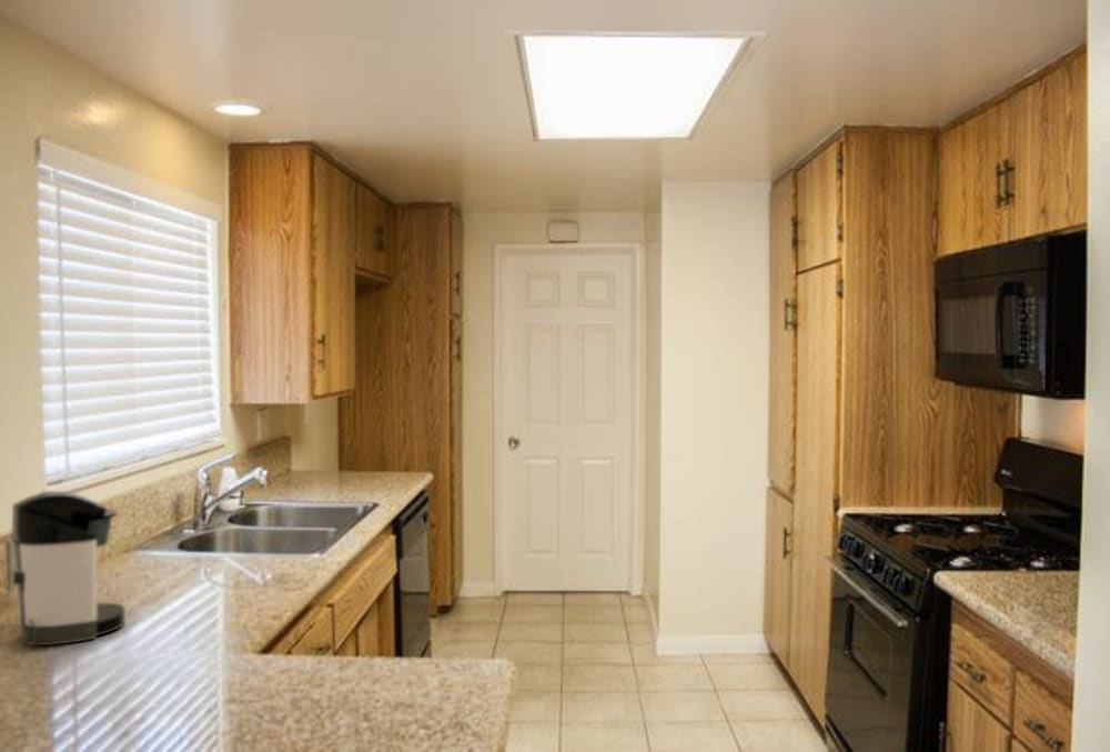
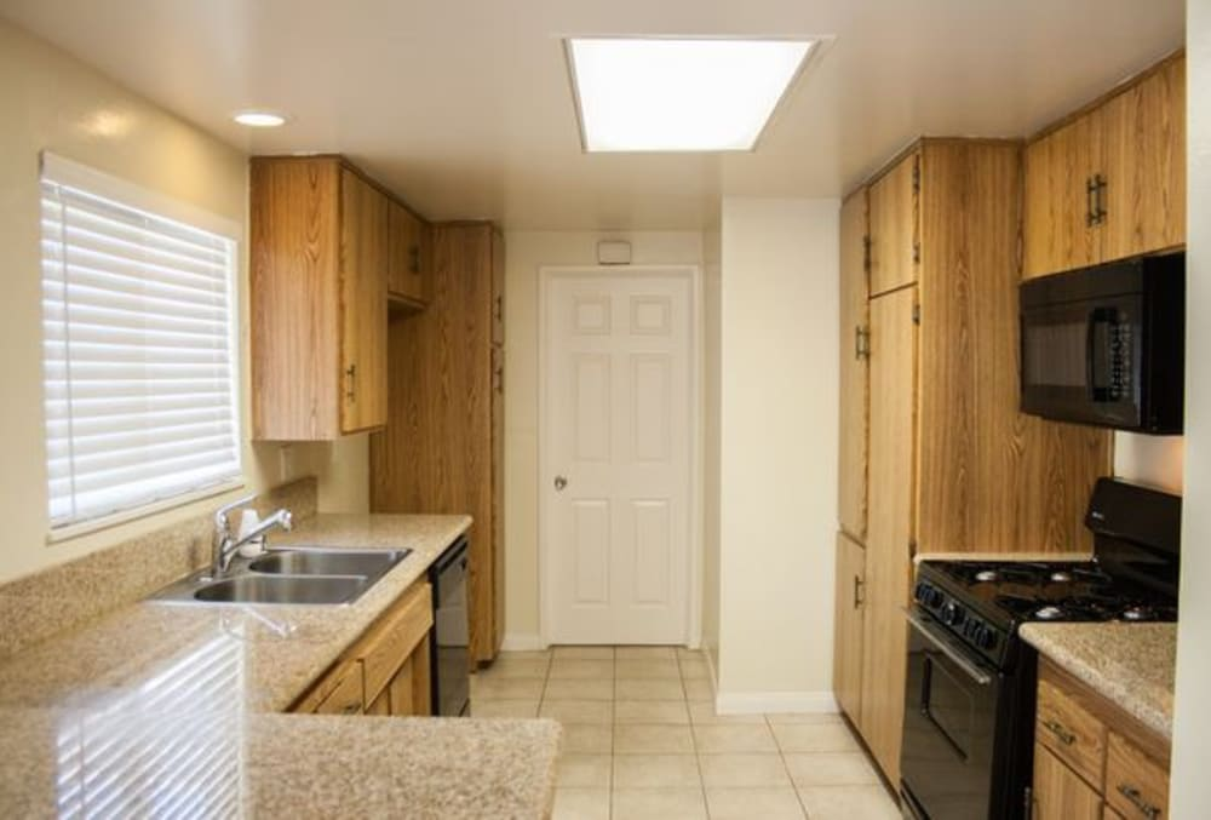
- coffee maker [4,490,127,650]
